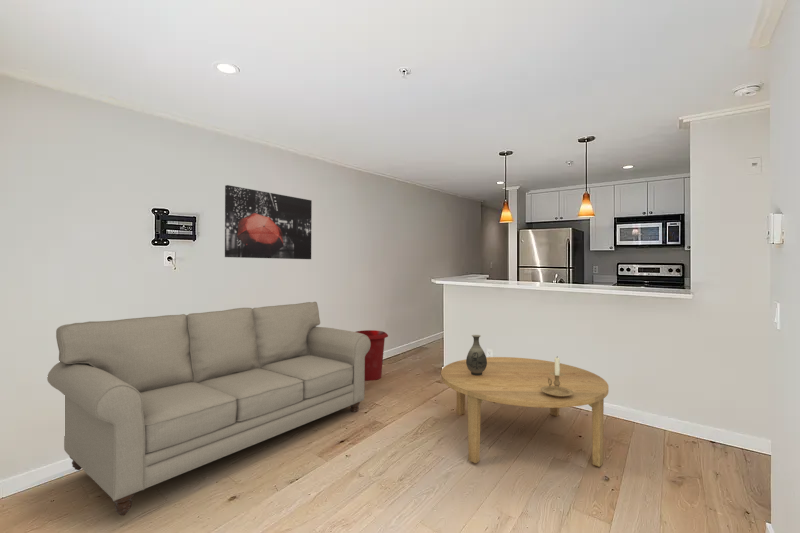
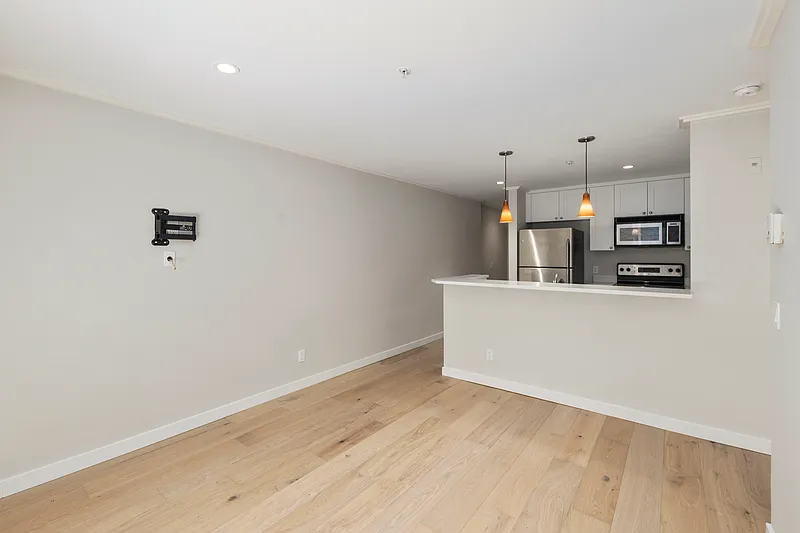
- candle holder [541,355,574,397]
- waste bin [355,329,389,382]
- dining table [440,356,609,468]
- sofa [46,301,371,516]
- vase [466,334,487,376]
- wall art [224,184,313,260]
